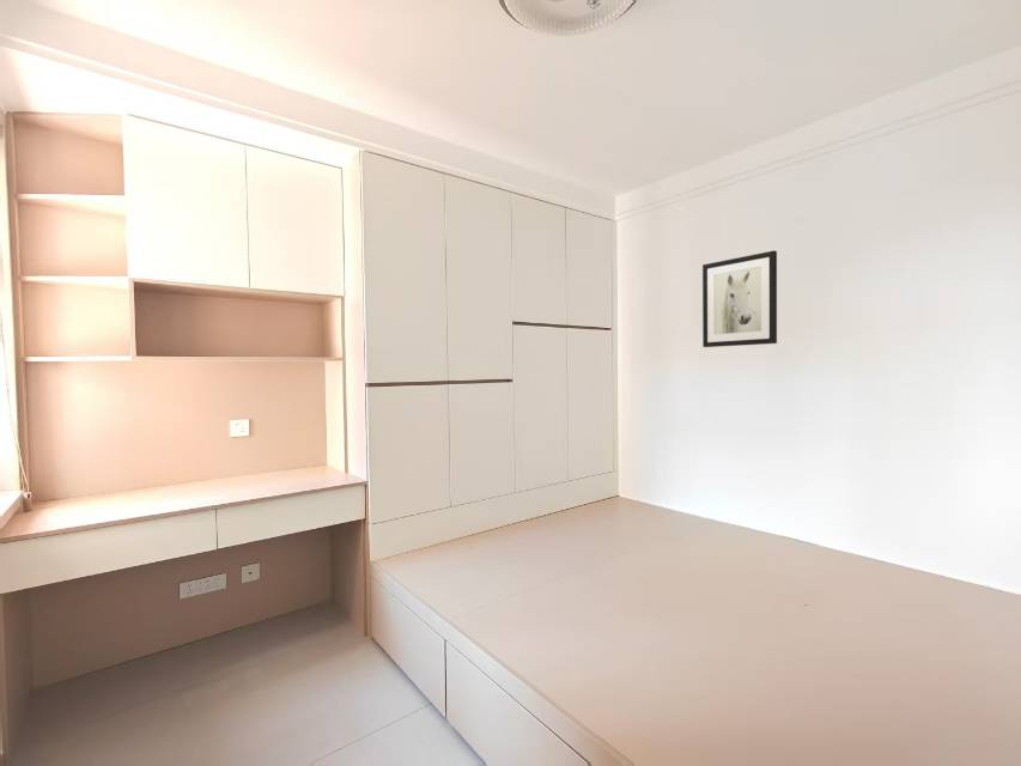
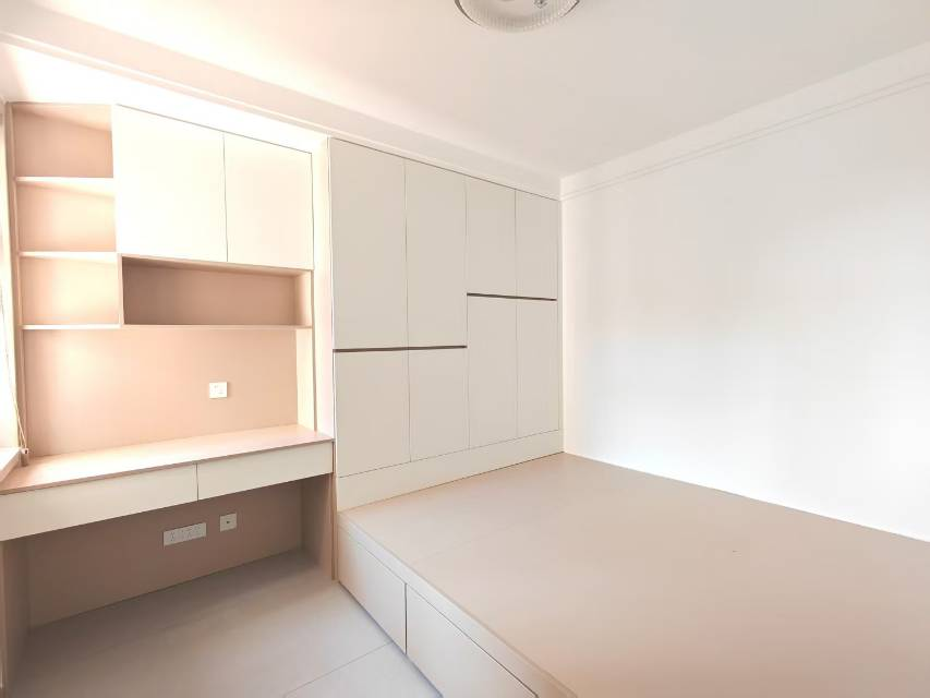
- wall art [701,249,778,348]
